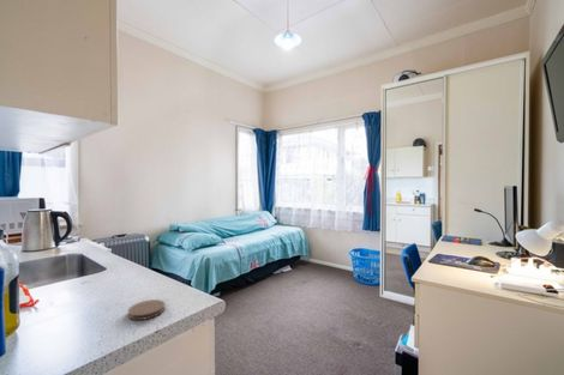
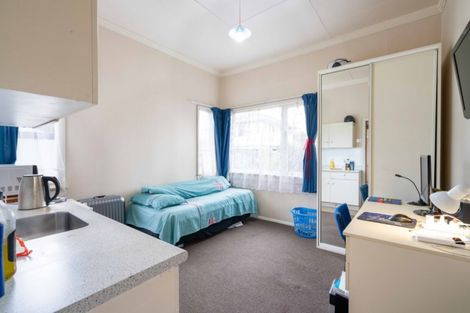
- coaster [127,298,166,321]
